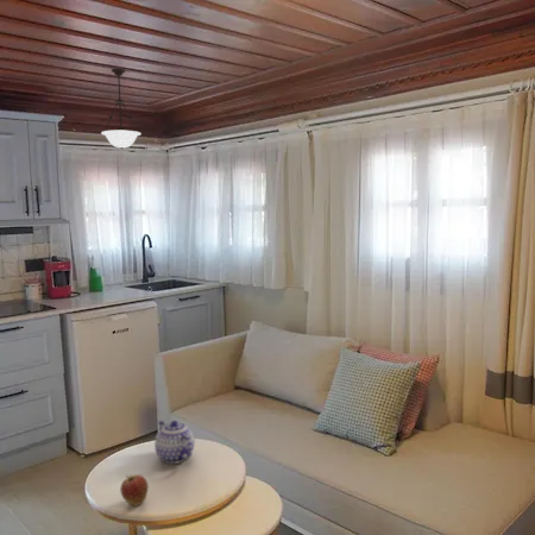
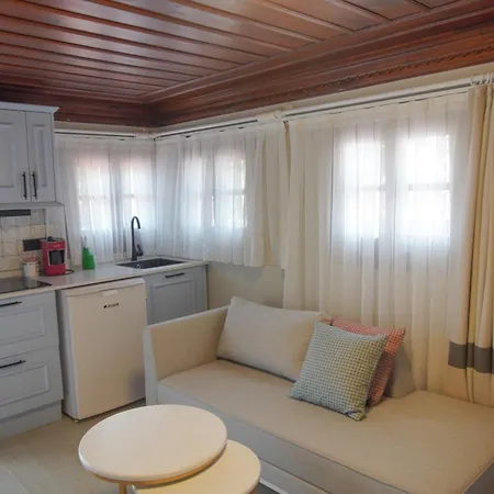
- pendant light [100,68,143,150]
- apple [119,473,150,506]
- teapot [153,420,196,465]
